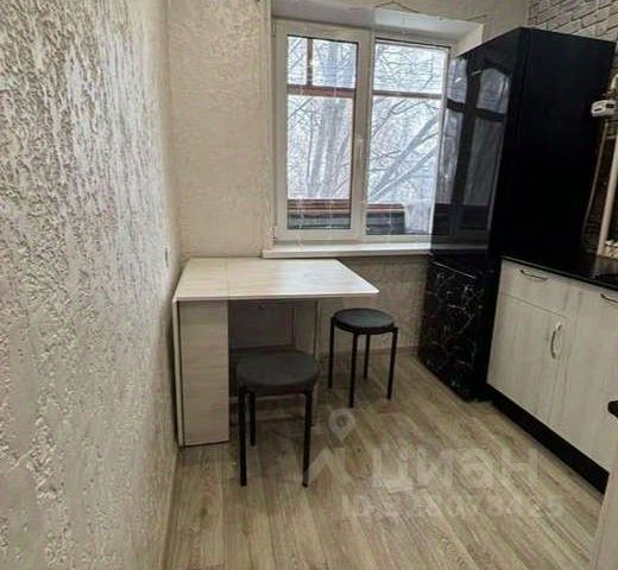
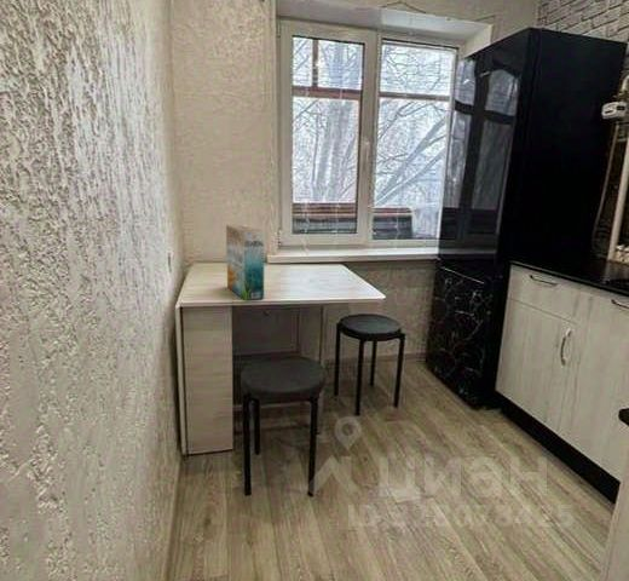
+ cereal box [225,223,265,301]
